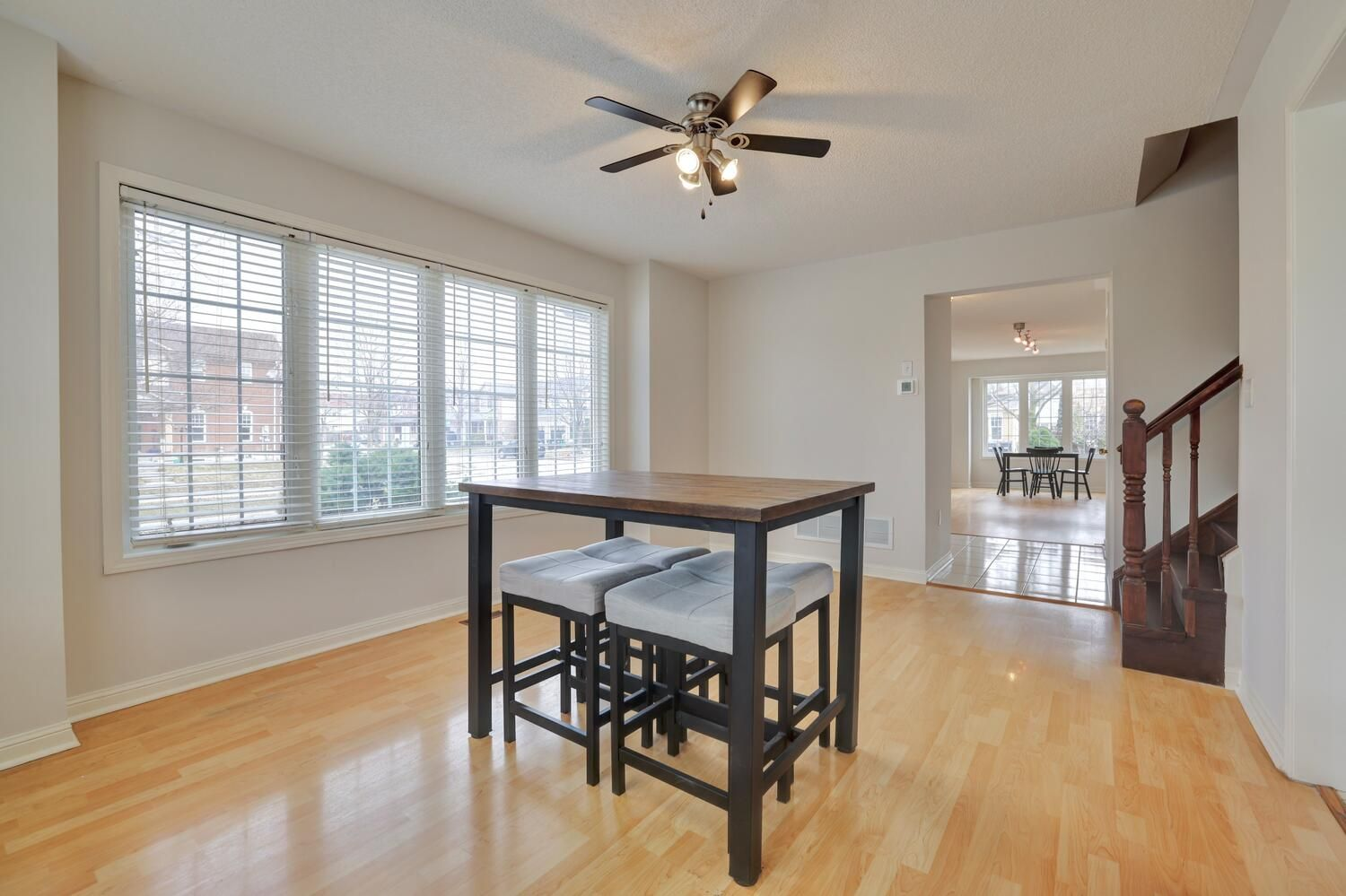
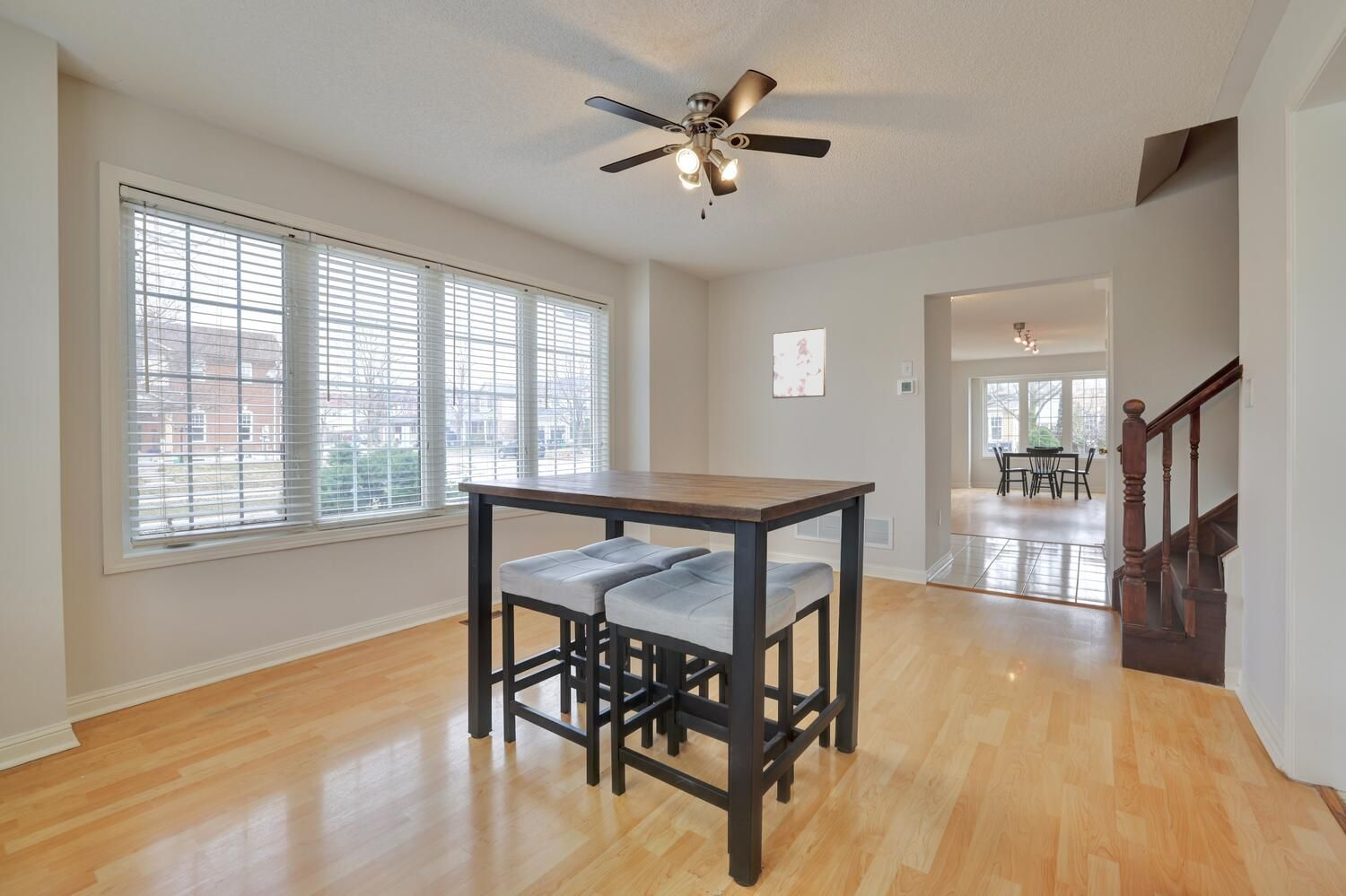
+ wall art [772,327,826,399]
